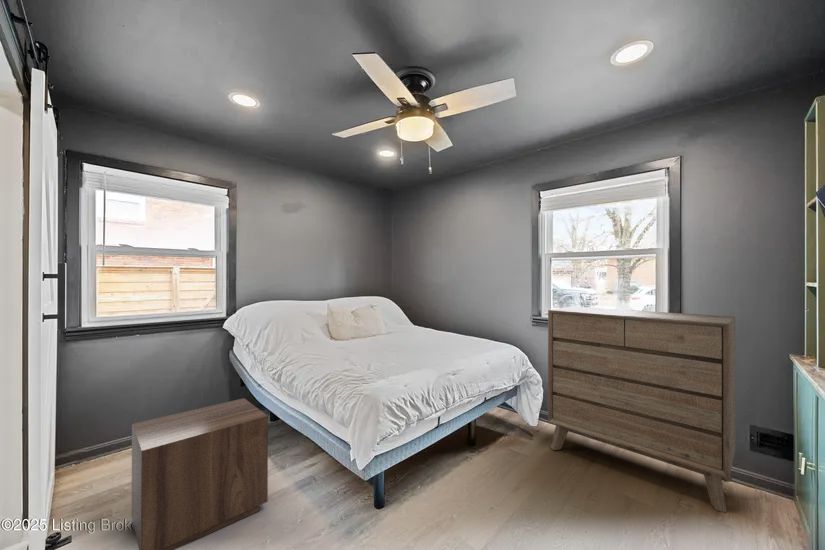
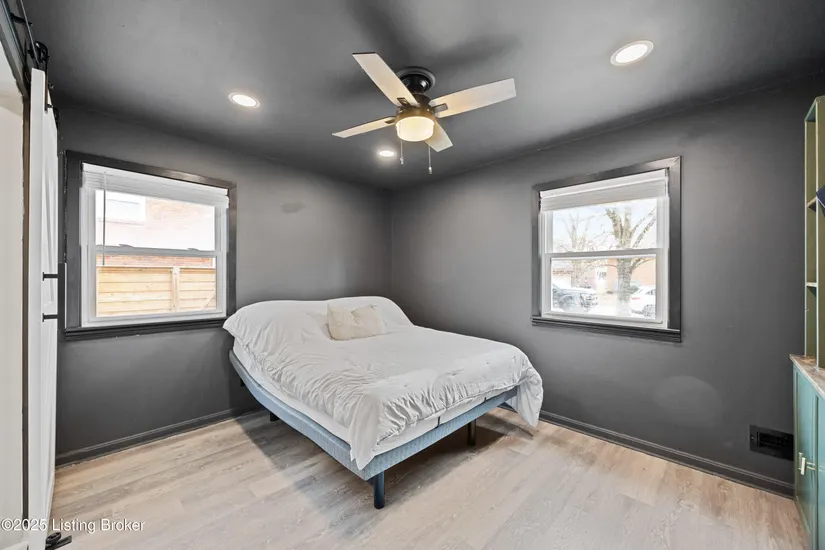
- dresser [547,306,736,513]
- nightstand [130,397,269,550]
